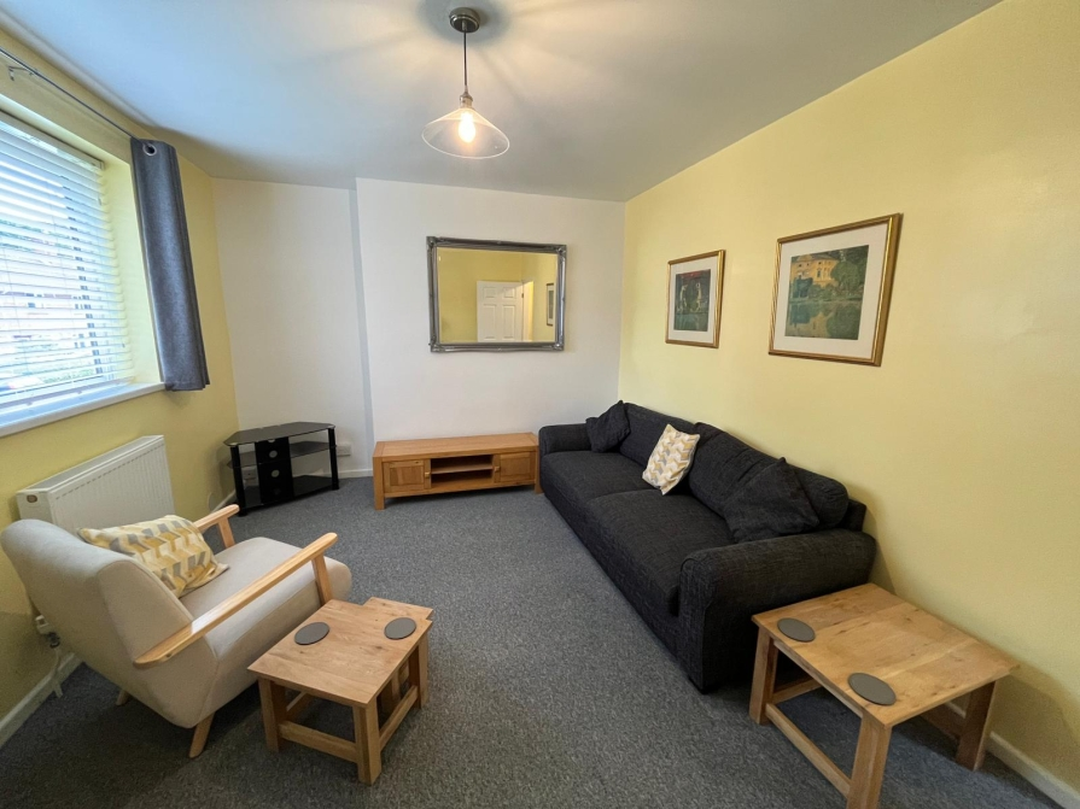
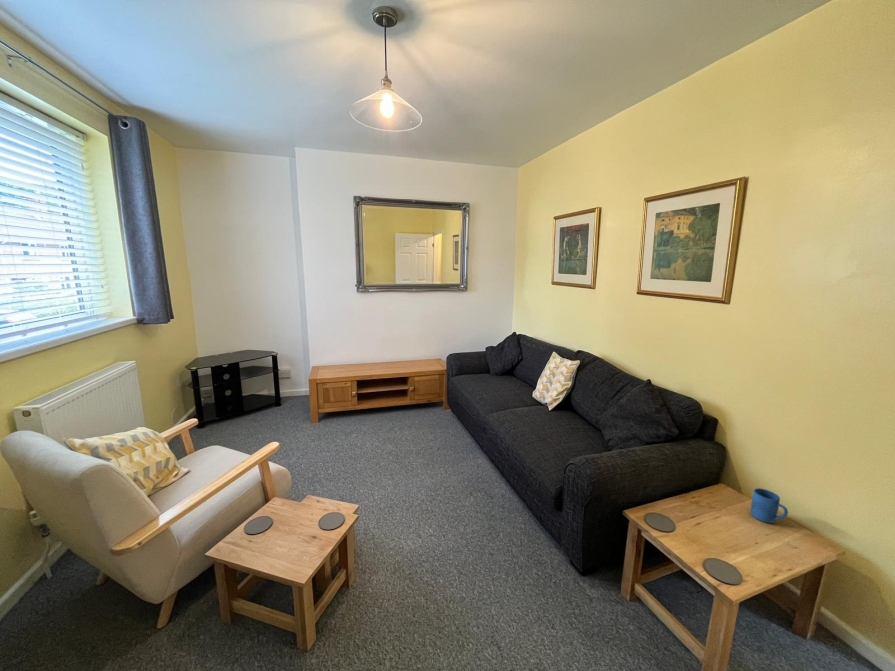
+ mug [750,487,789,524]
